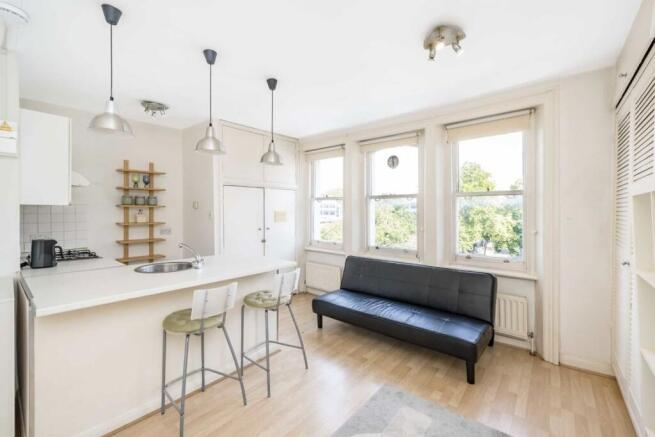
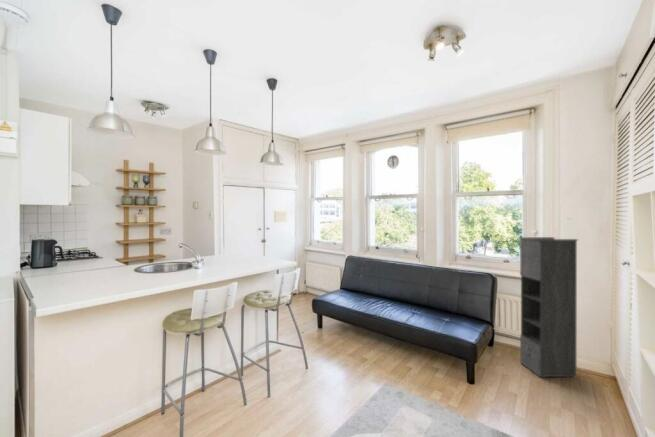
+ storage cabinet [517,236,579,379]
